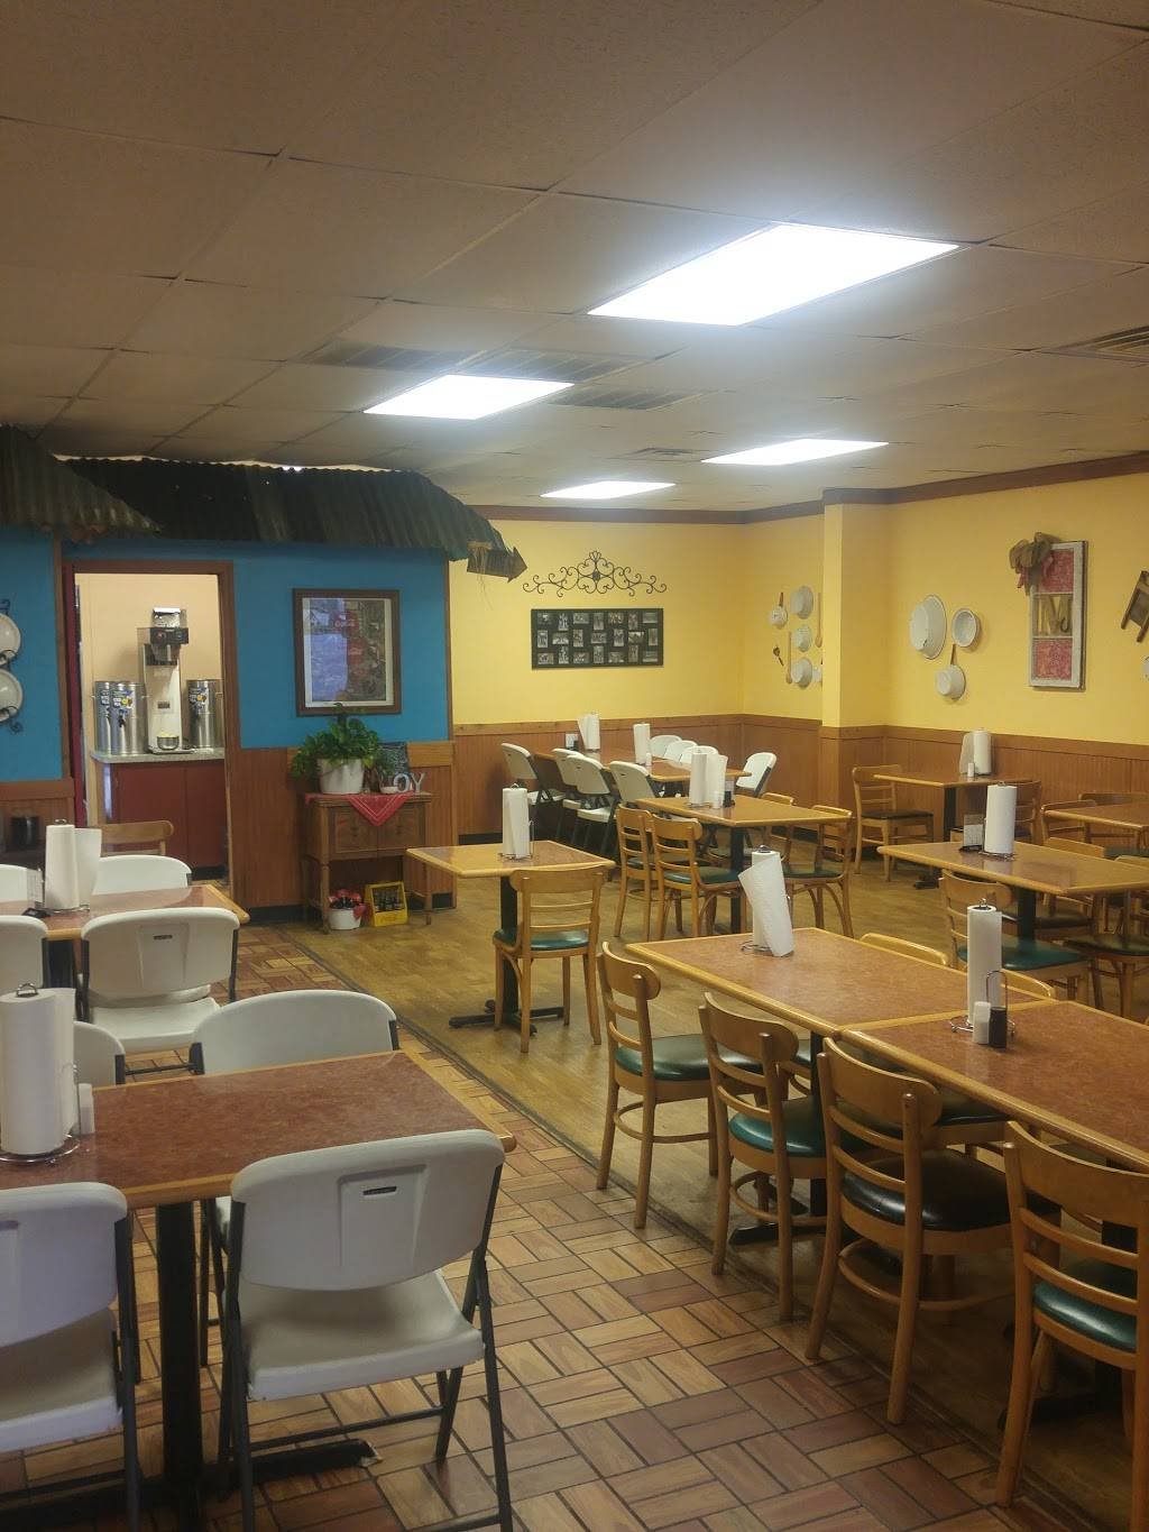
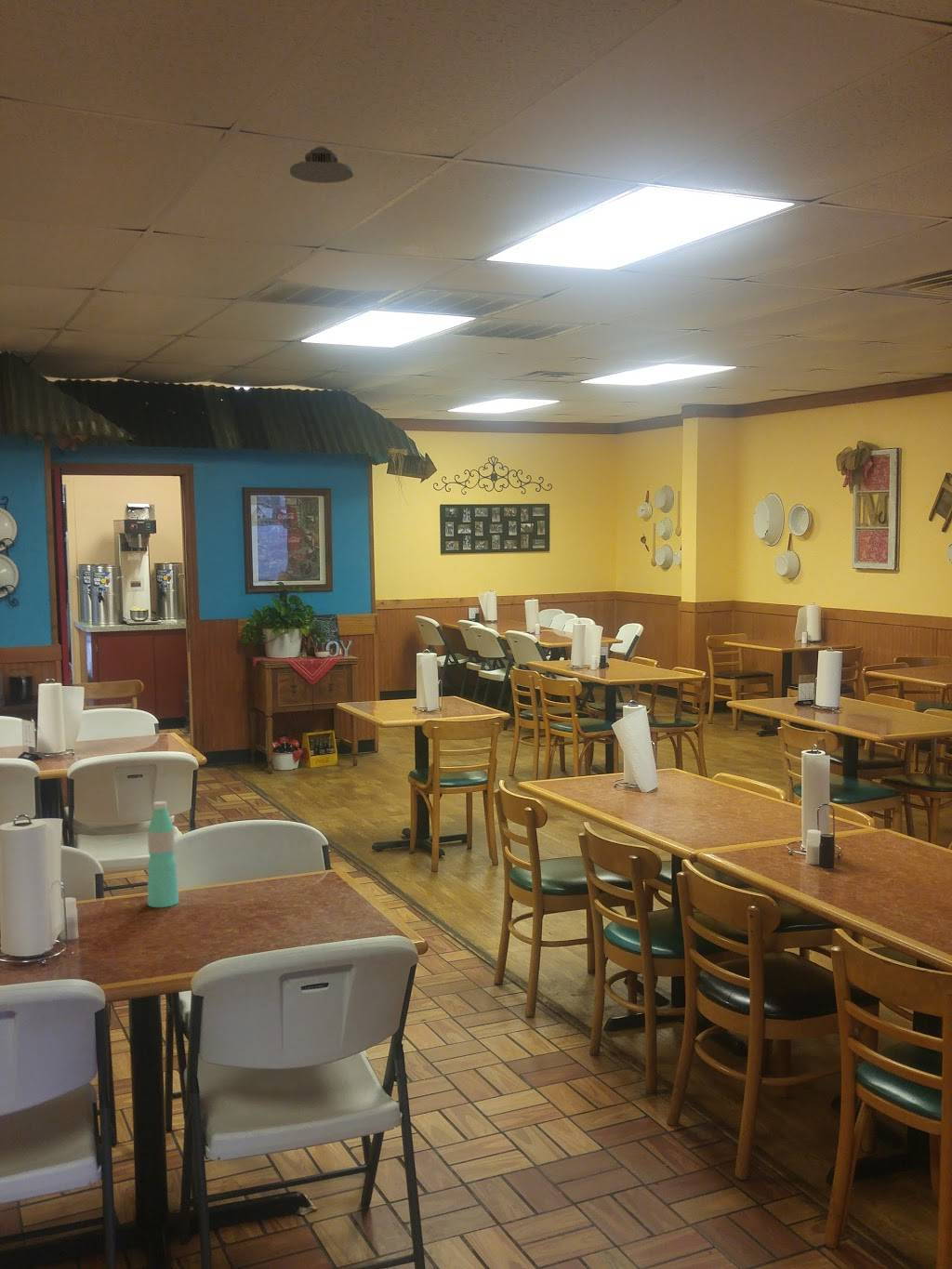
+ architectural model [289,145,354,184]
+ water bottle [147,800,179,908]
